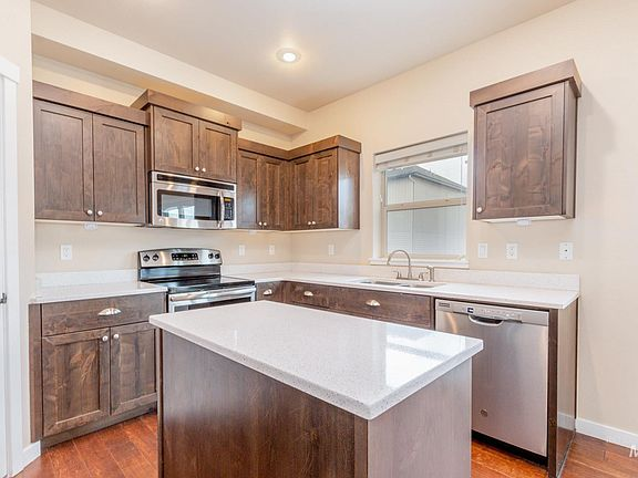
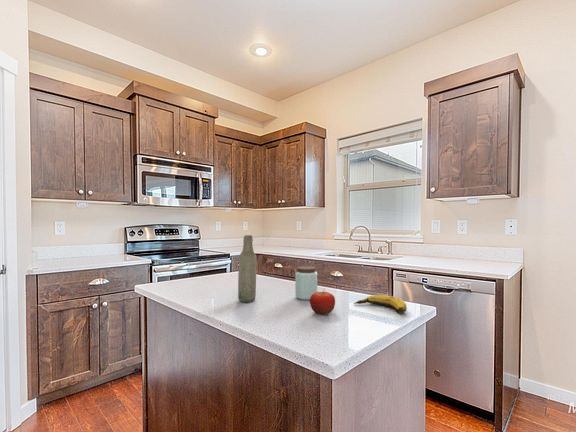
+ fruit [309,289,336,316]
+ banana [353,294,408,313]
+ peanut butter [294,265,318,301]
+ bottle [237,234,258,303]
